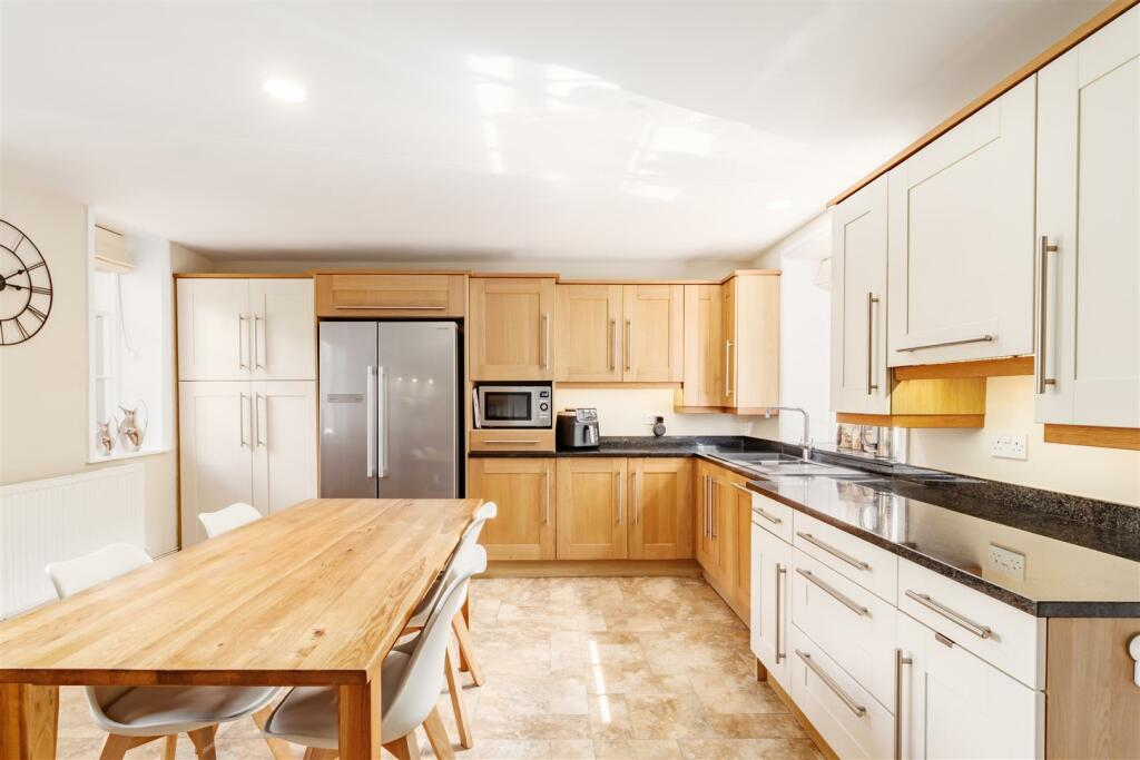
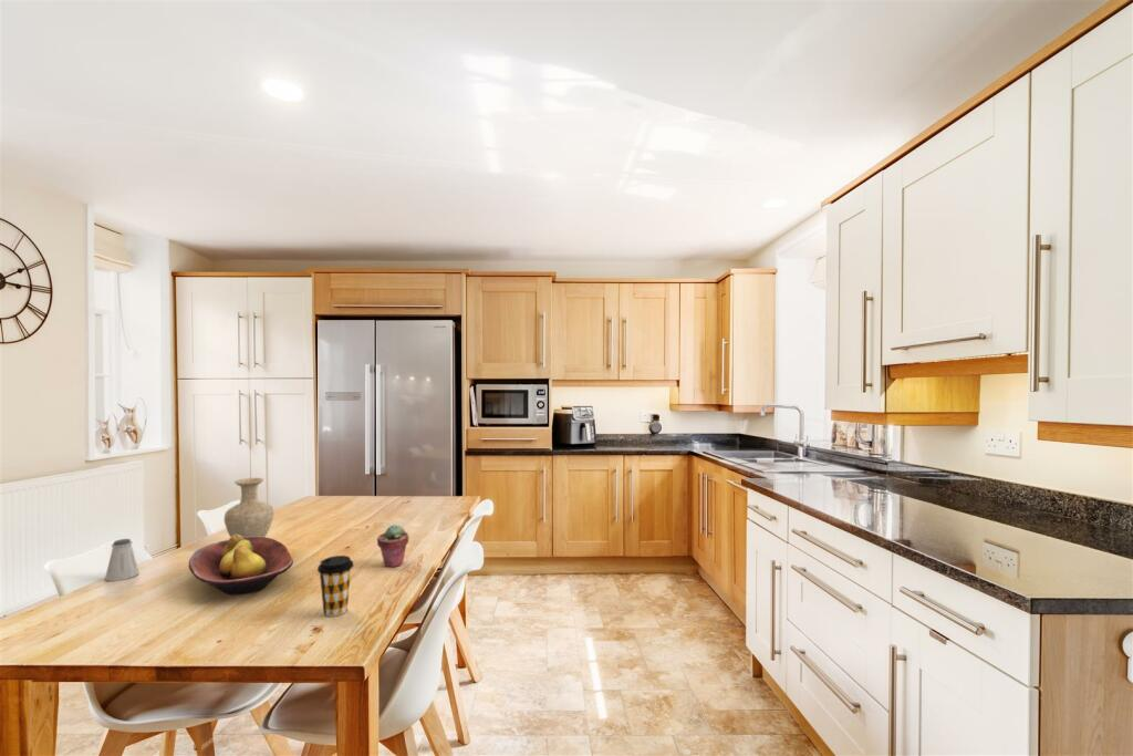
+ fruit bowl [188,535,294,596]
+ potted succulent [376,524,409,568]
+ vase [224,477,274,538]
+ saltshaker [104,538,141,582]
+ coffee cup [316,555,355,618]
